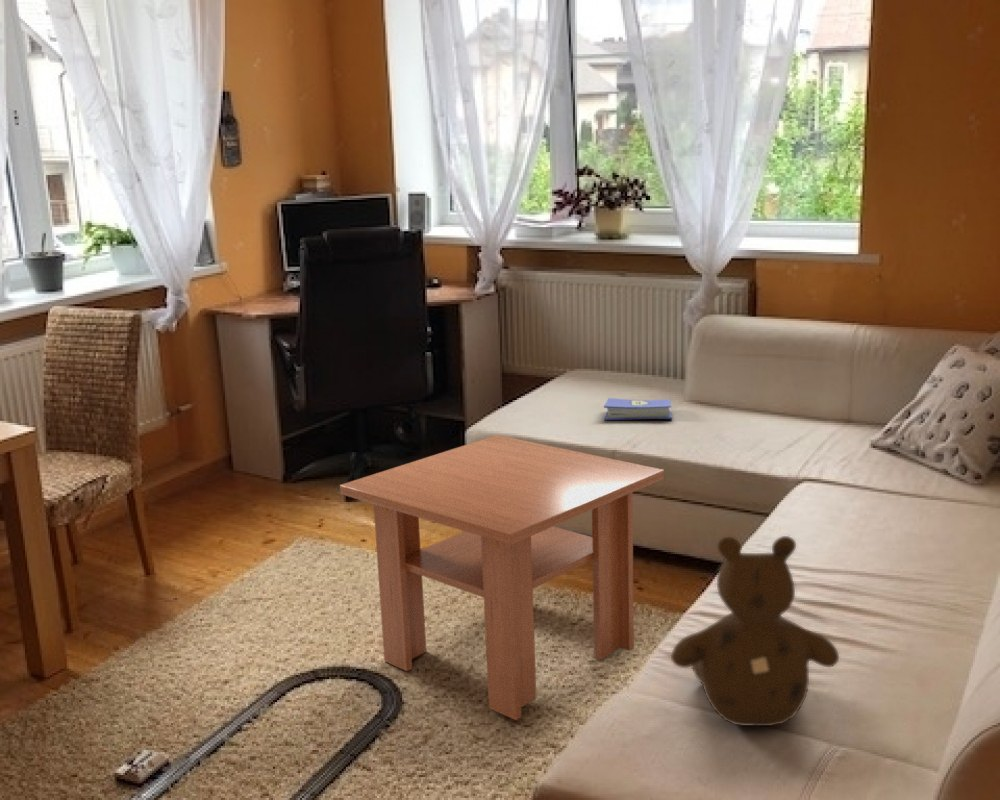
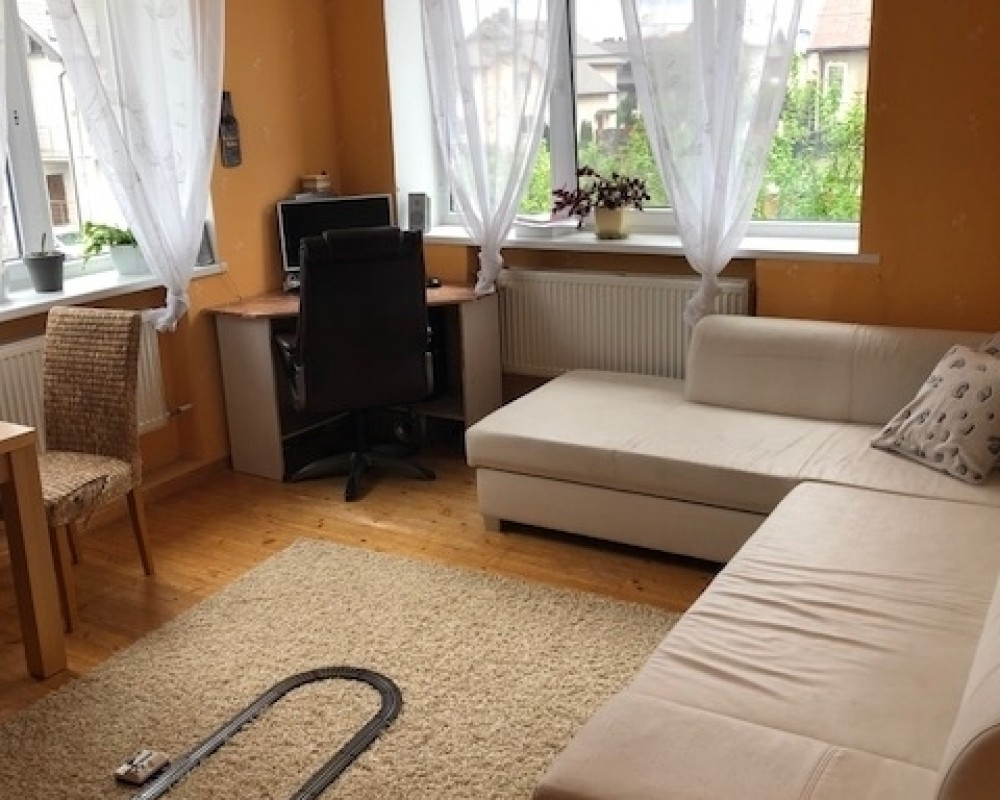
- coffee table [339,434,665,721]
- teddy bear [670,535,840,727]
- hardcover book [603,397,673,421]
